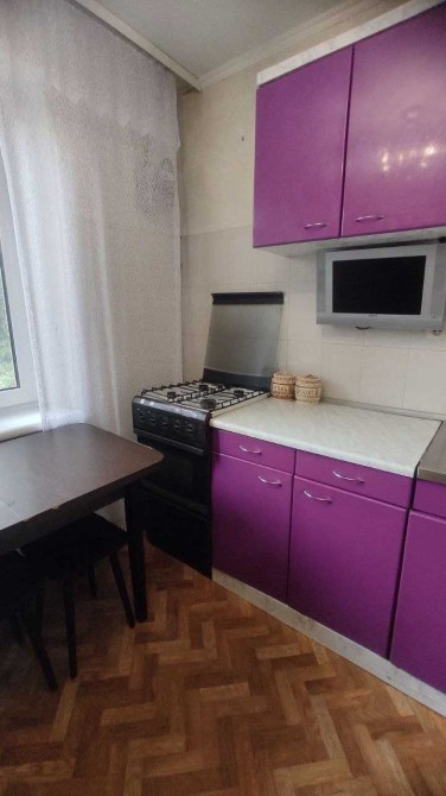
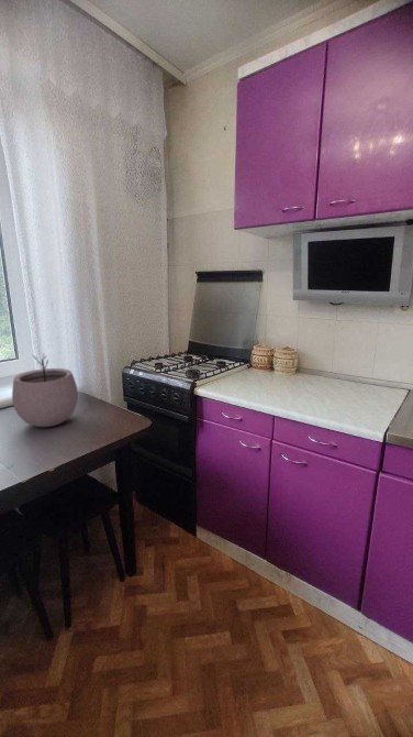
+ plant pot [11,354,79,428]
